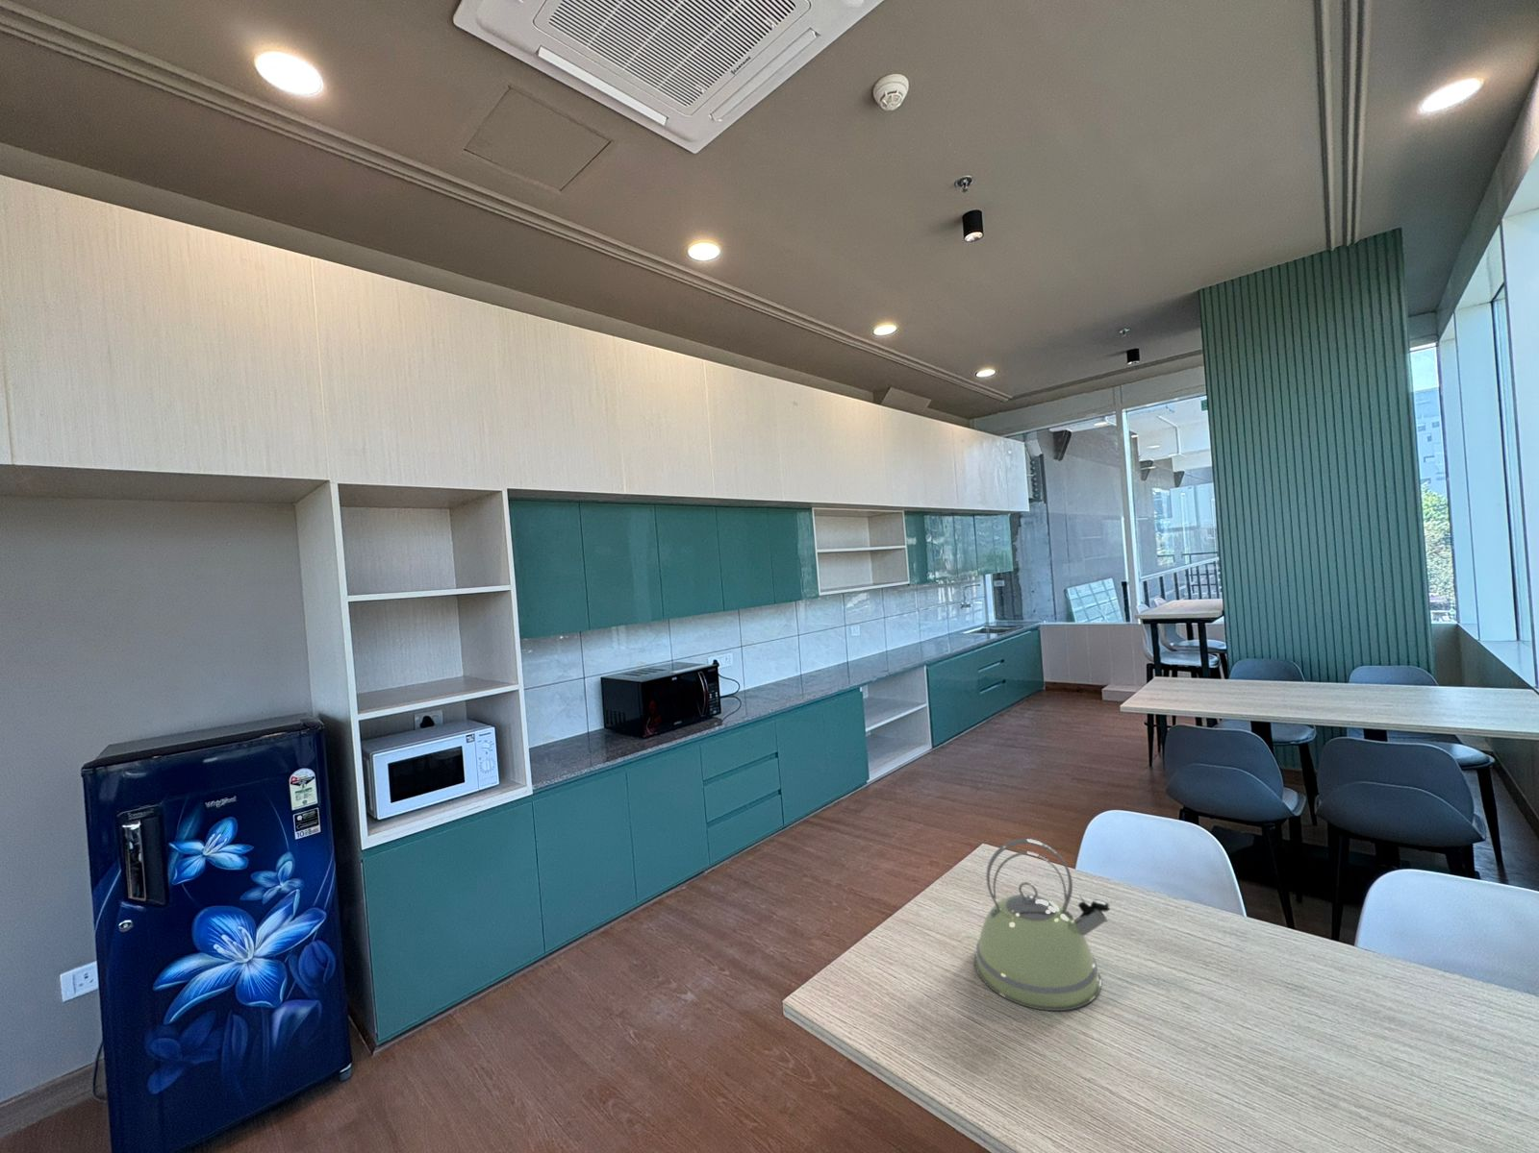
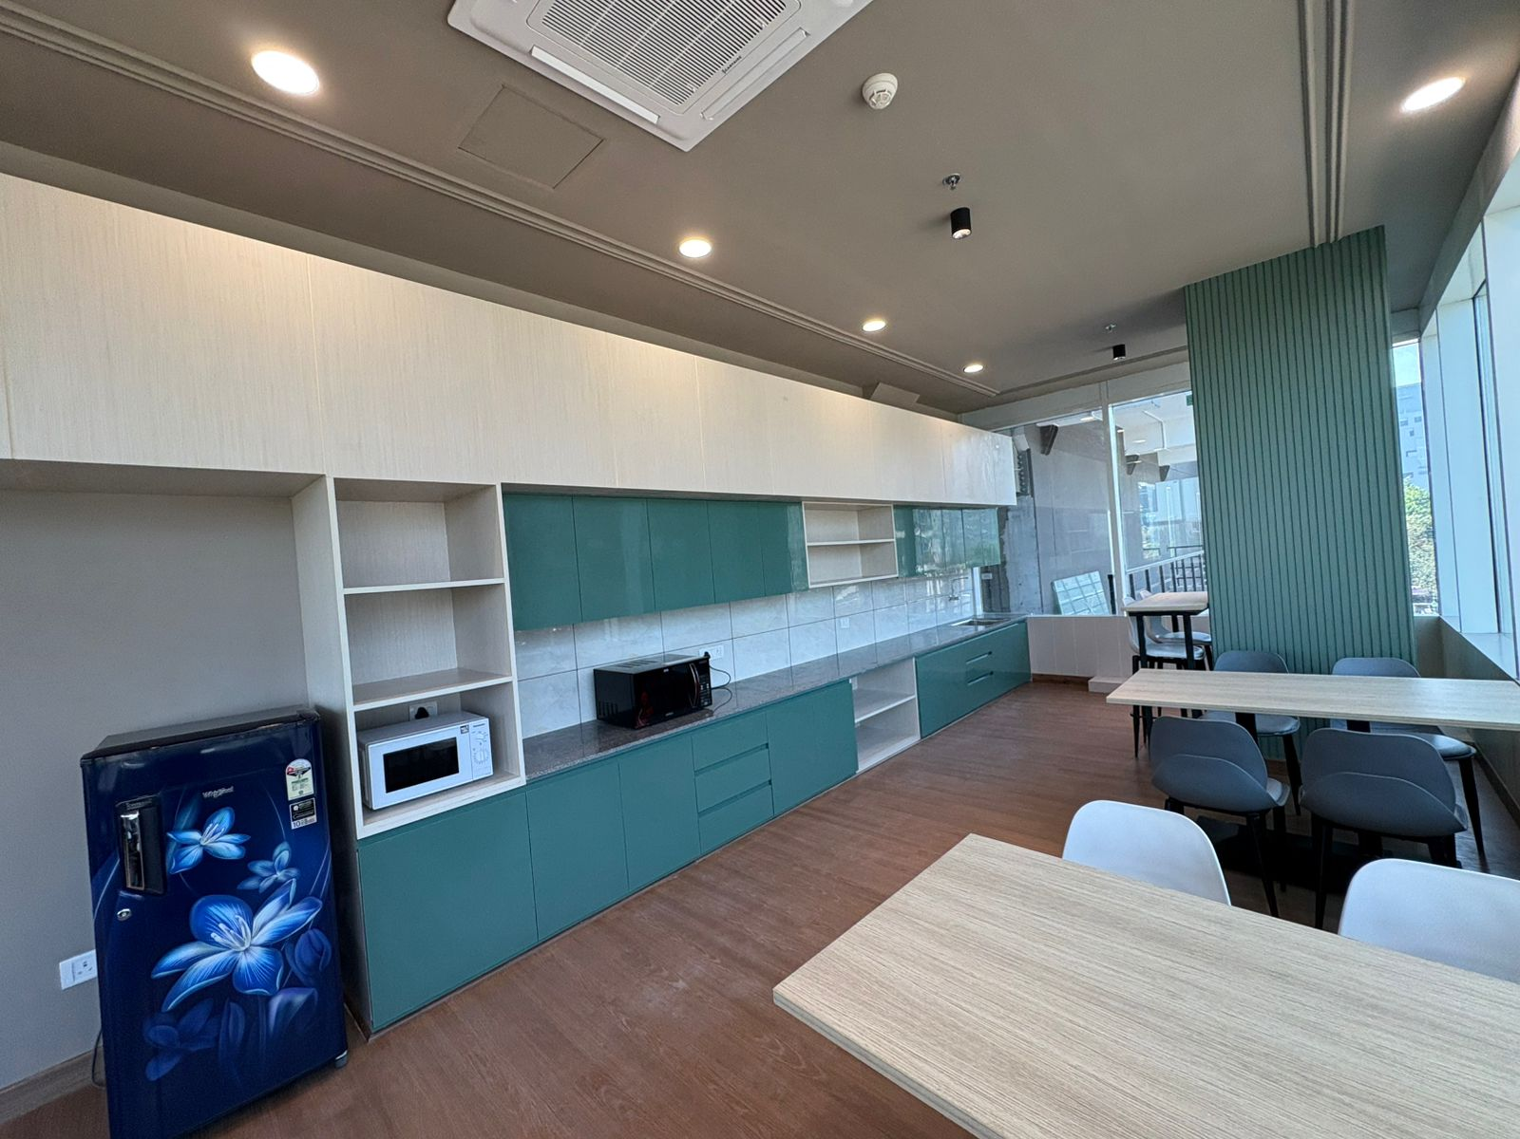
- kettle [974,838,1111,1011]
